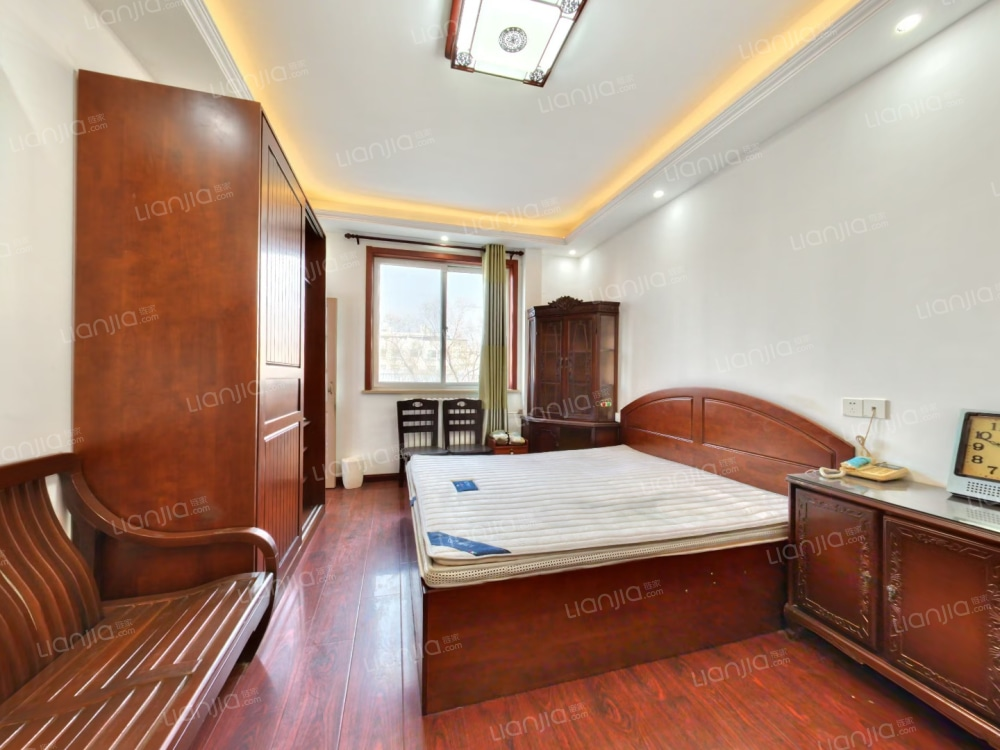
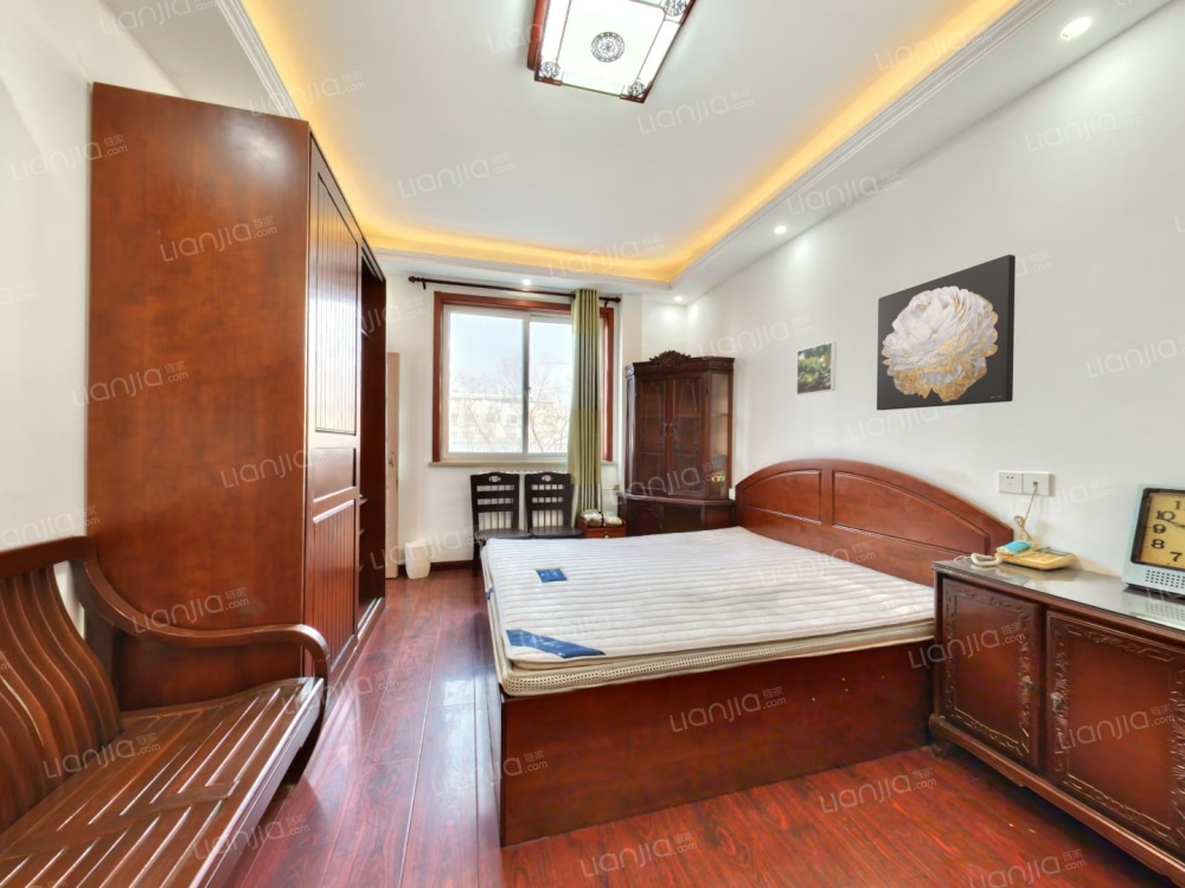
+ wall art [876,253,1017,411]
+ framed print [795,341,837,397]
